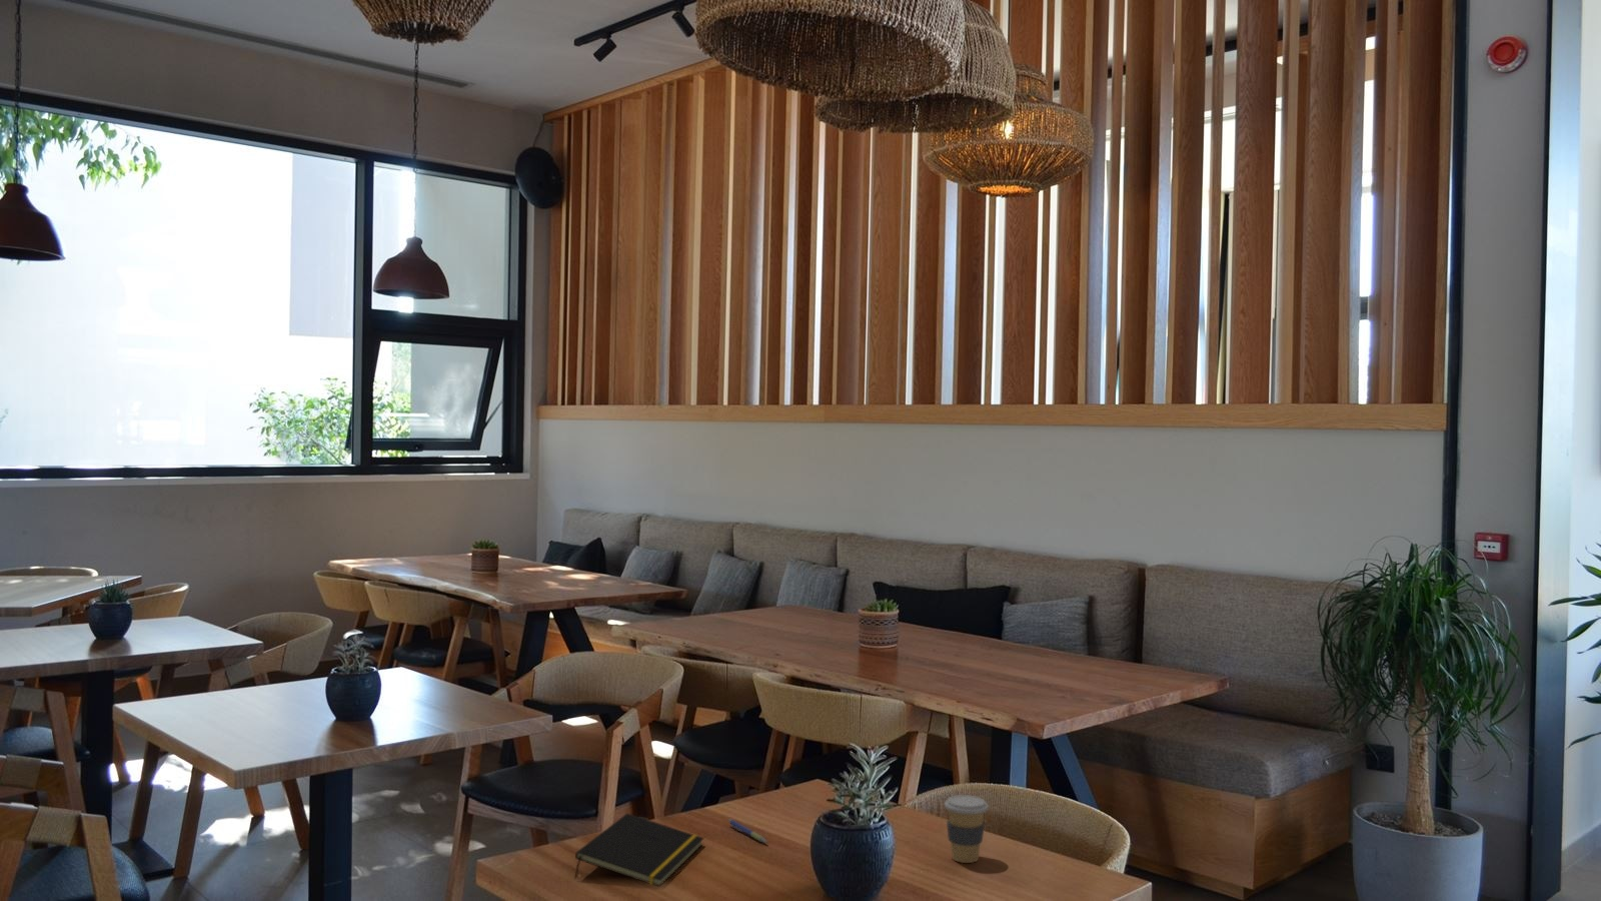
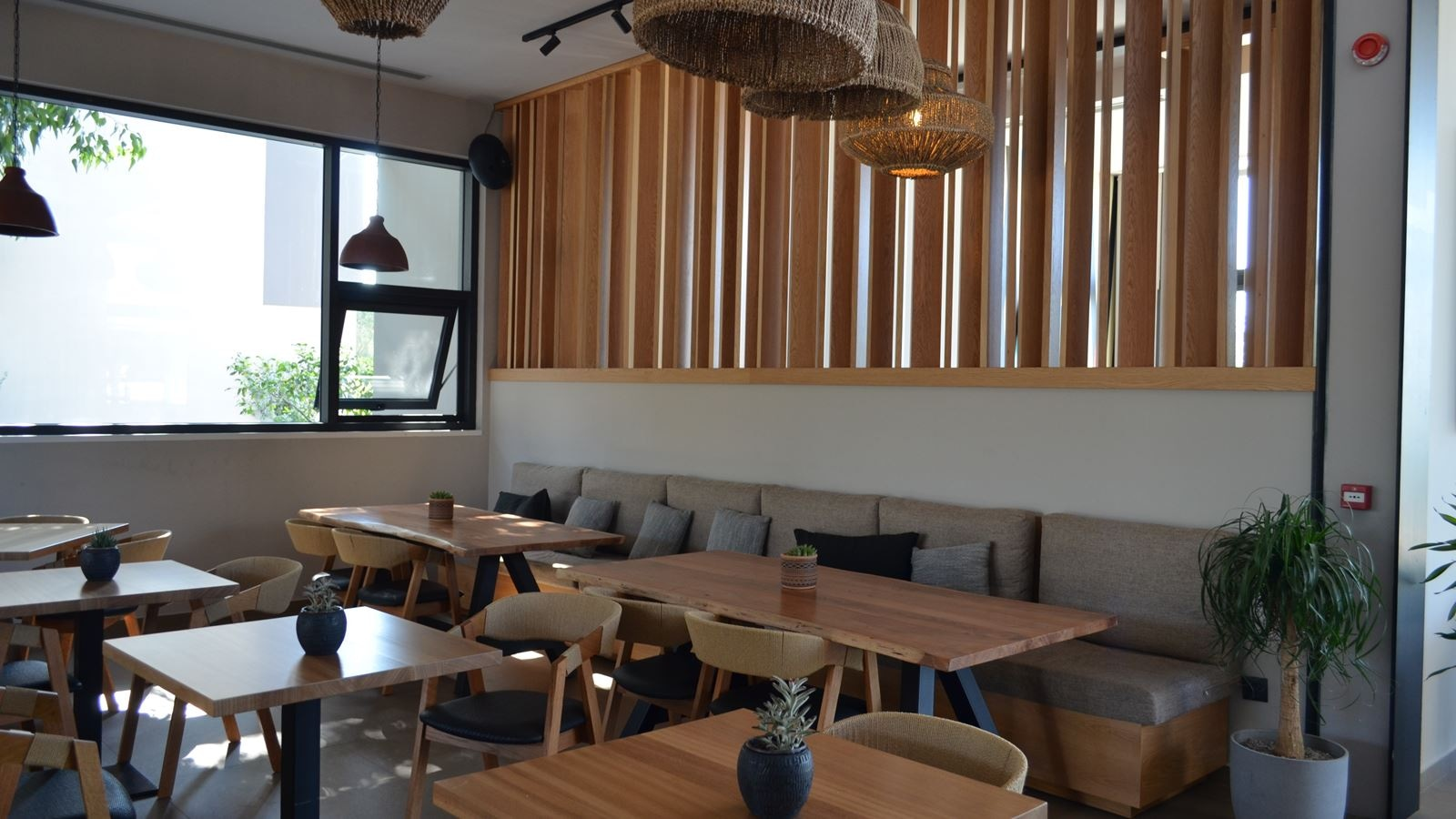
- coffee cup [943,794,990,864]
- notepad [573,813,705,888]
- pen [728,817,769,844]
